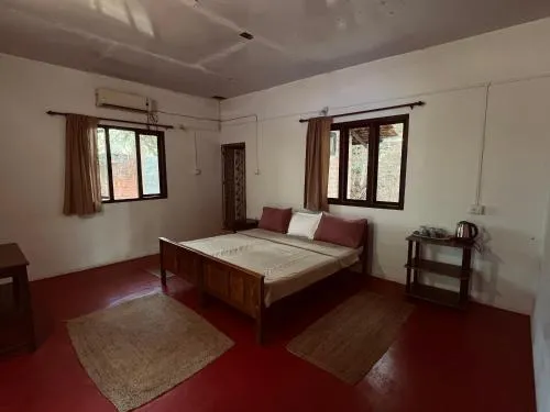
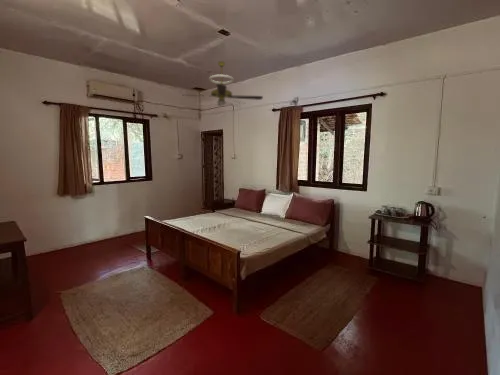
+ ceiling fan [183,60,264,108]
